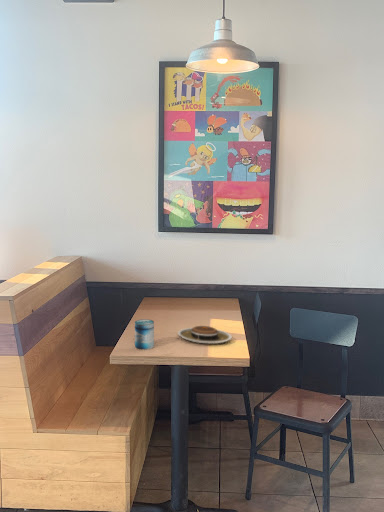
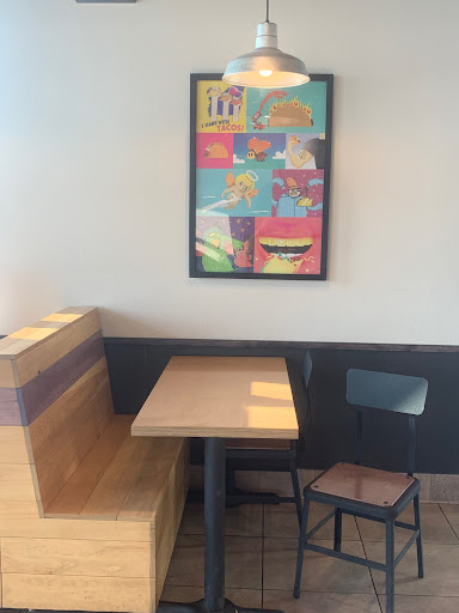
- beverage can [134,318,155,351]
- plate [177,325,233,344]
